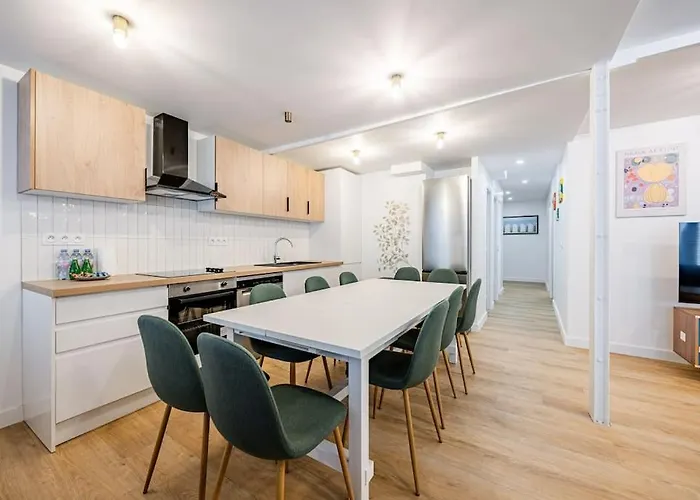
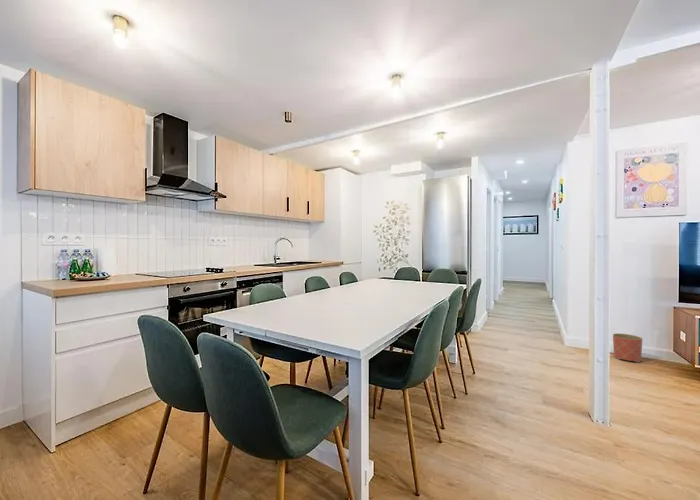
+ planter [612,333,643,363]
